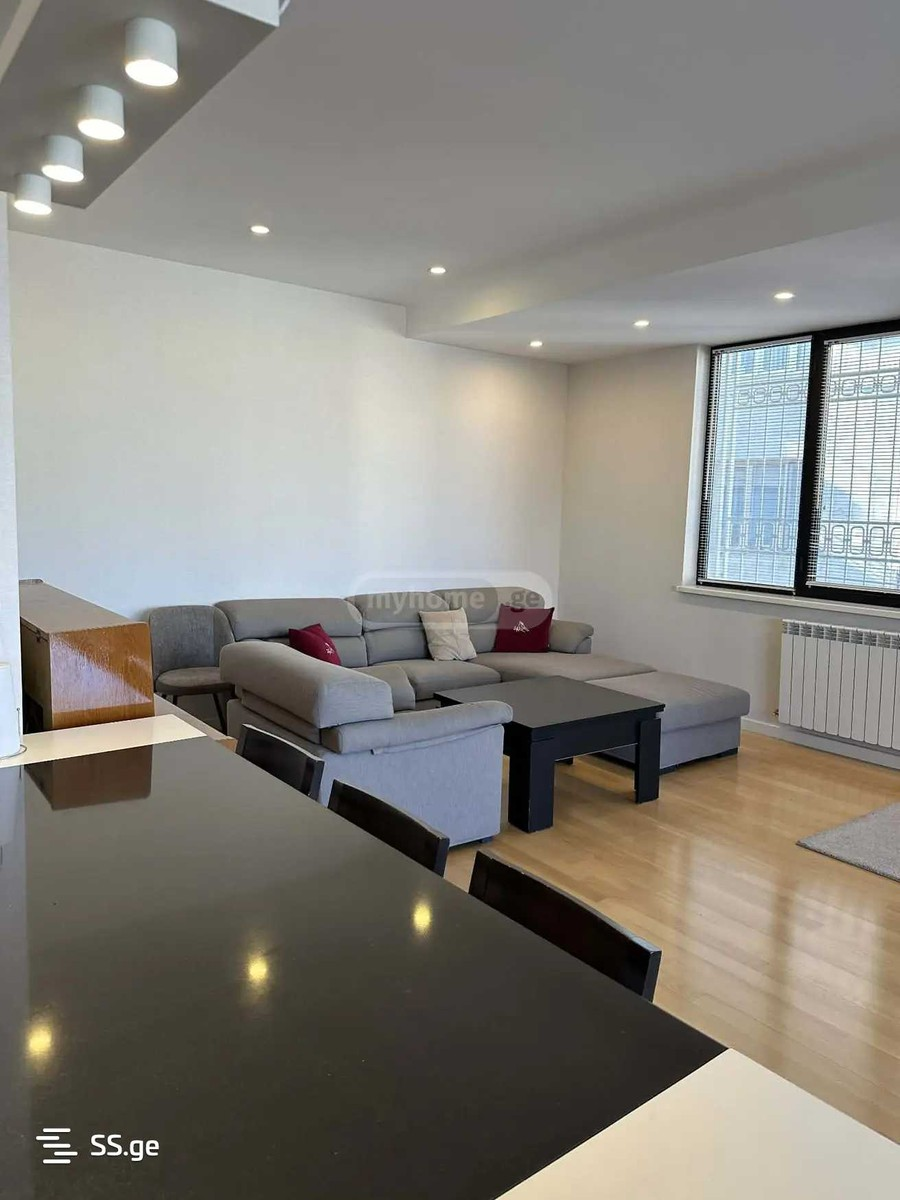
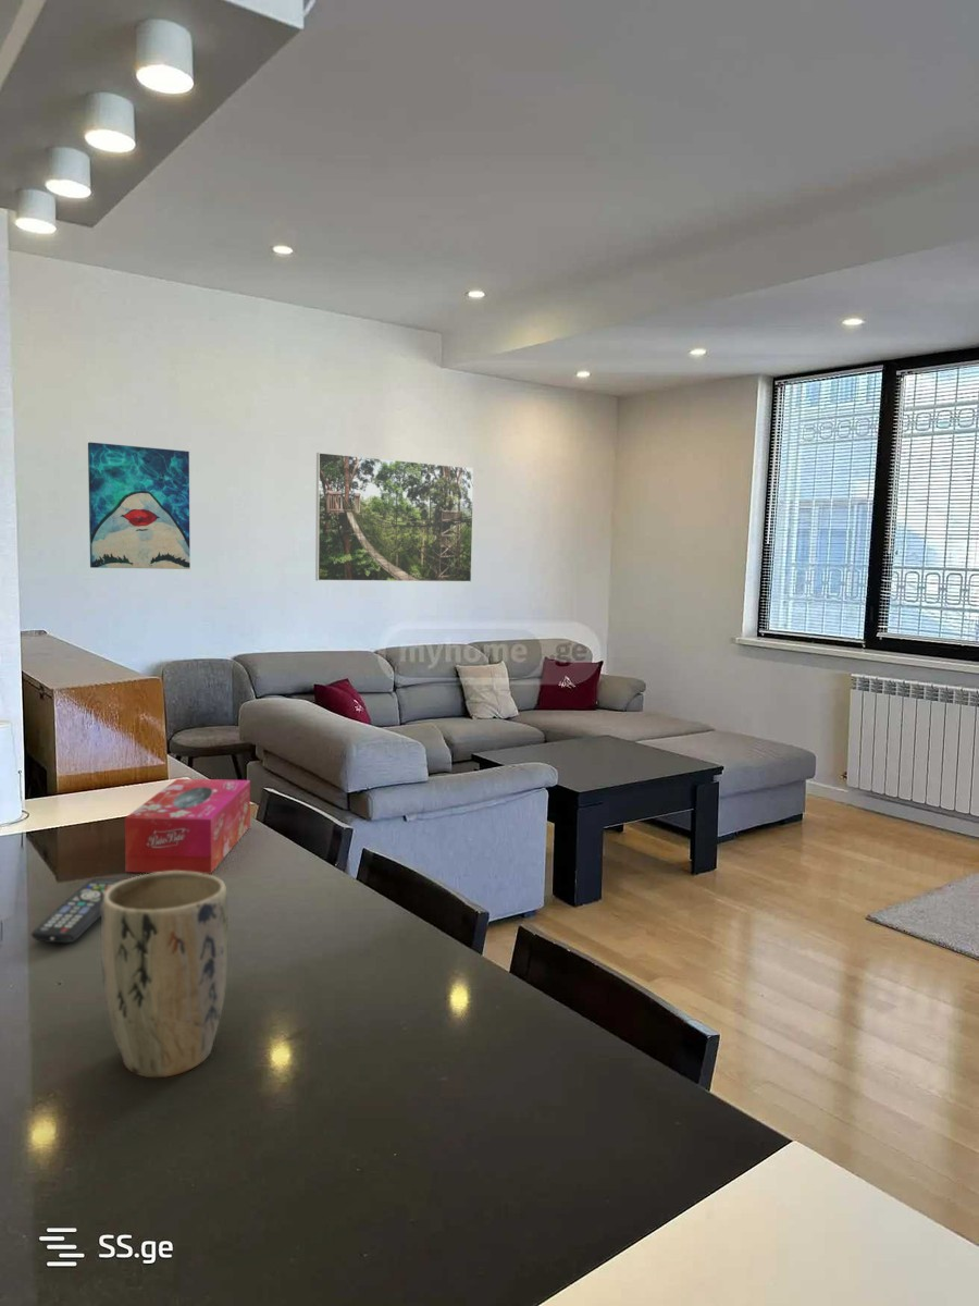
+ remote control [29,877,127,944]
+ tissue box [124,778,251,875]
+ wall art [87,441,191,570]
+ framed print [314,452,475,583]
+ plant pot [100,871,228,1079]
